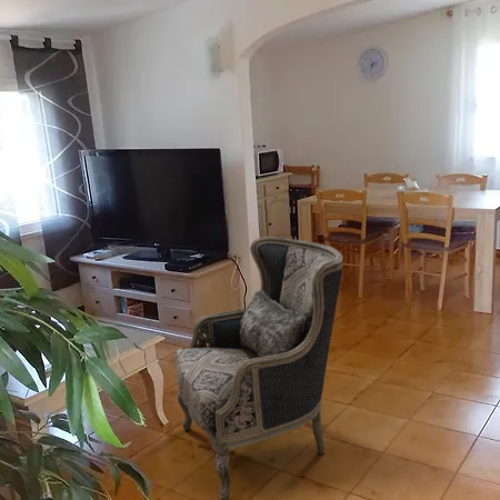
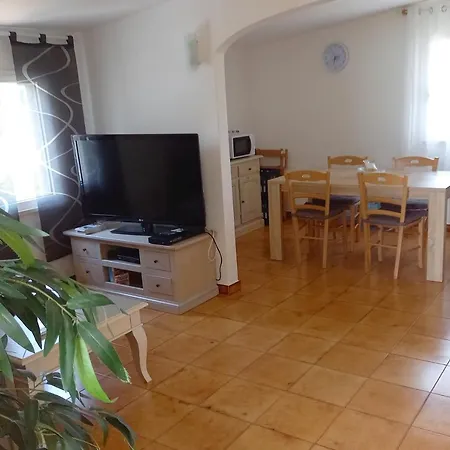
- armchair [174,236,343,500]
